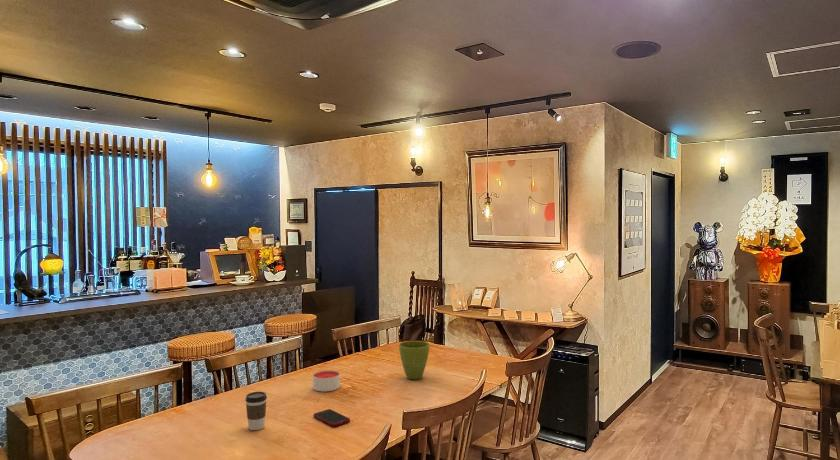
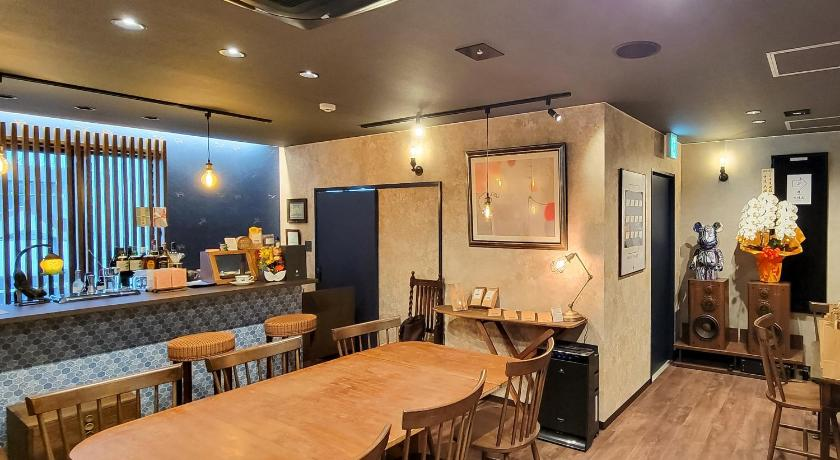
- coffee cup [245,391,268,431]
- cell phone [312,408,351,427]
- candle [312,369,341,393]
- flower pot [398,340,431,380]
